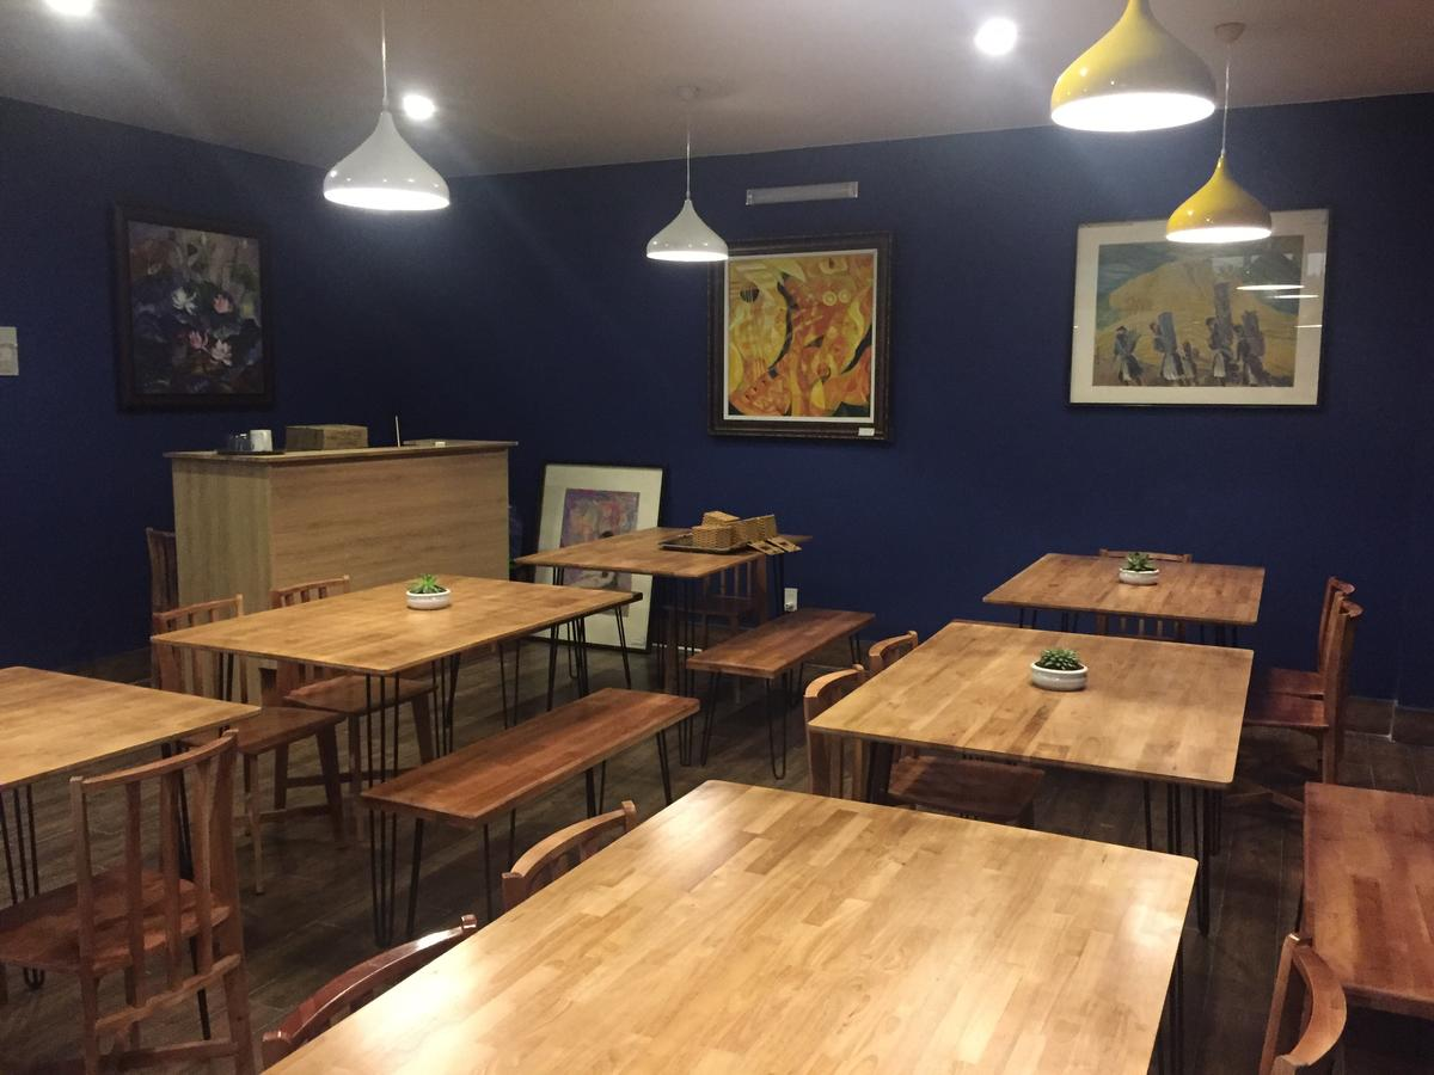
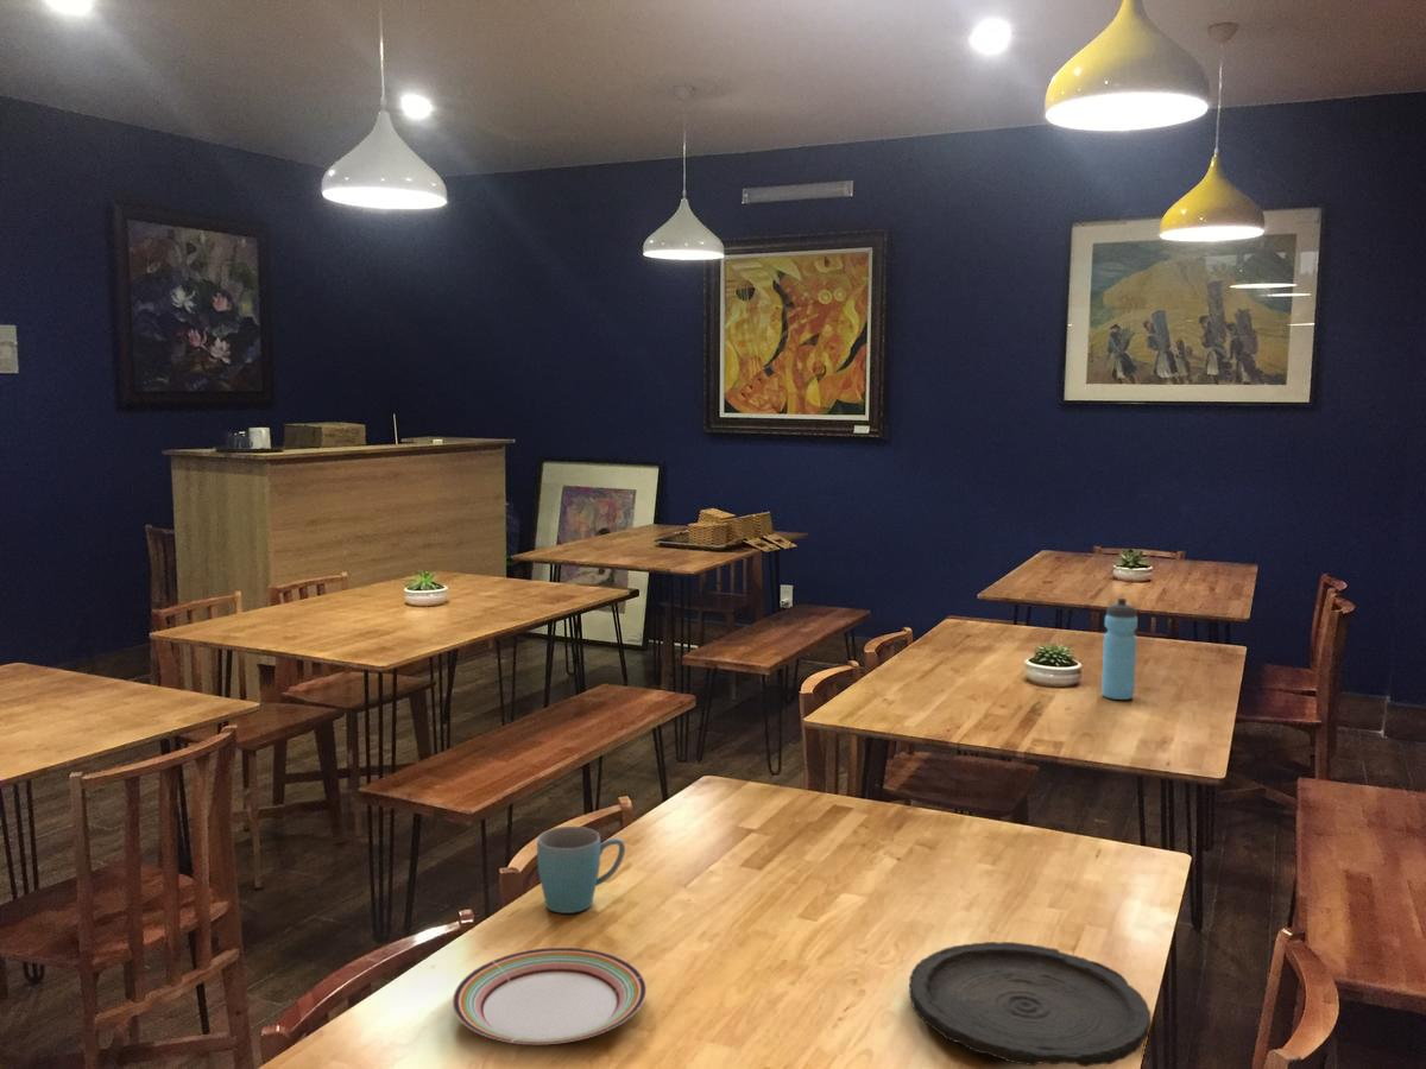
+ mug [536,826,626,915]
+ plate [452,947,648,1045]
+ plate [908,941,1153,1068]
+ water bottle [1100,597,1138,701]
